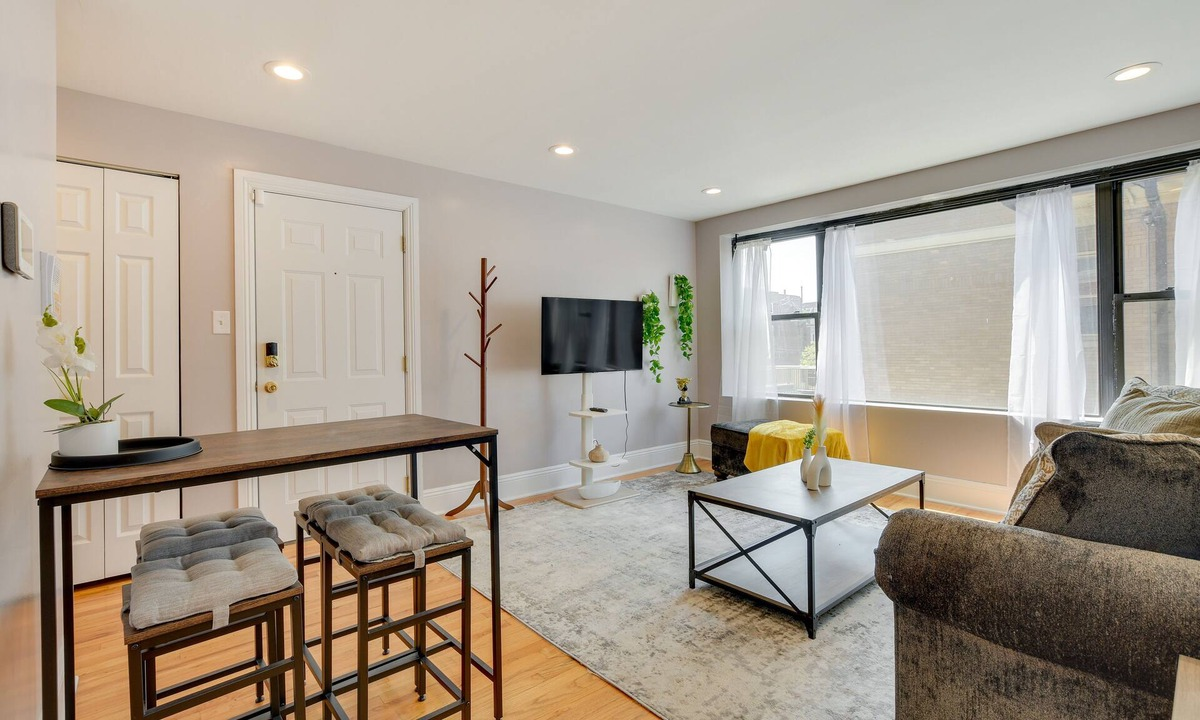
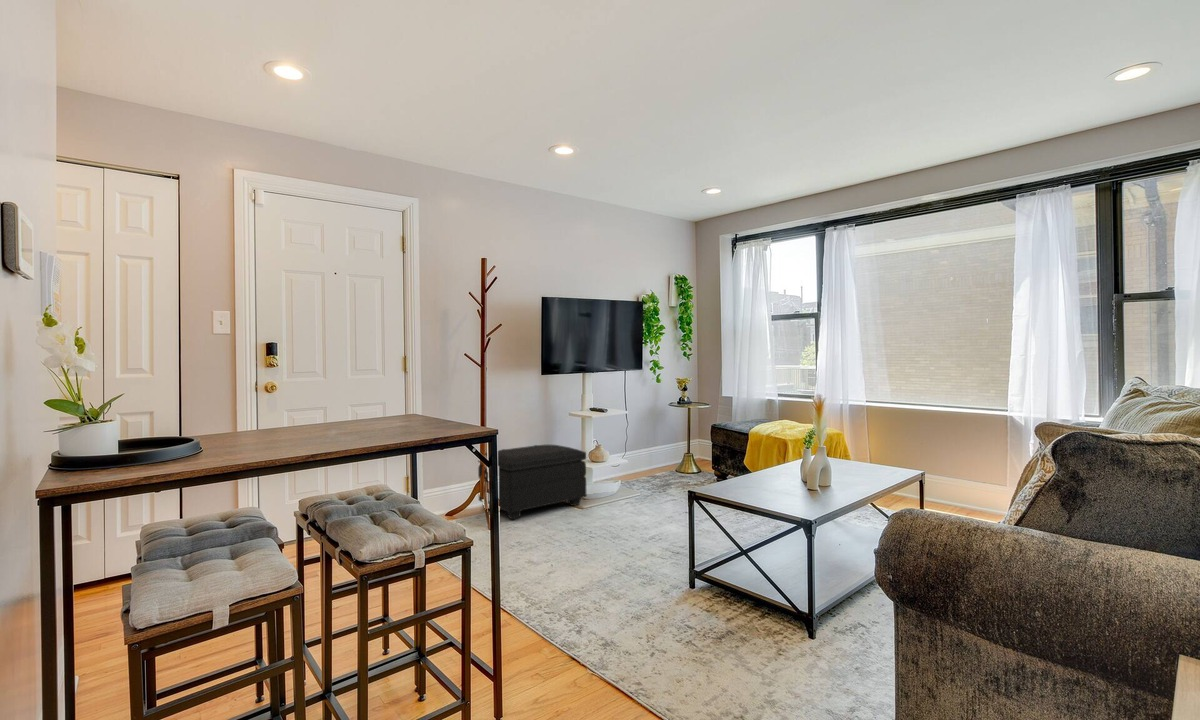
+ footstool [477,444,587,520]
